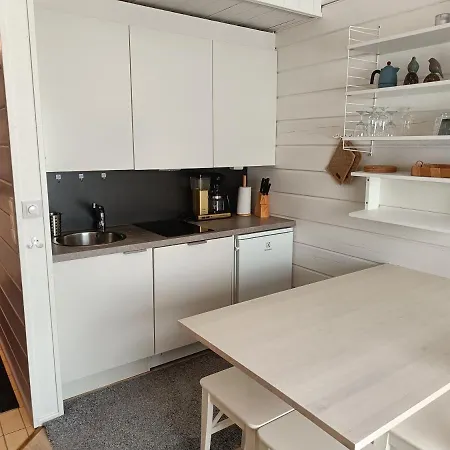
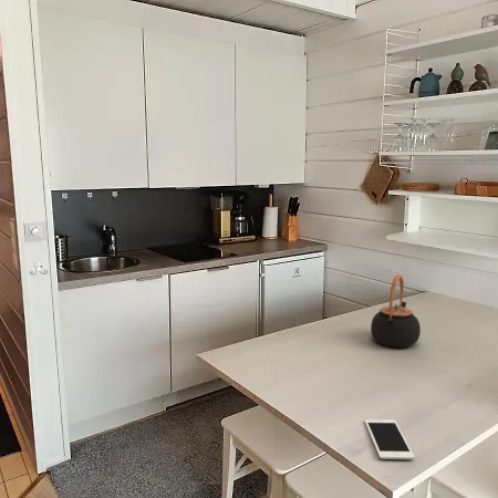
+ teapot [370,273,422,349]
+ cell phone [364,418,415,460]
